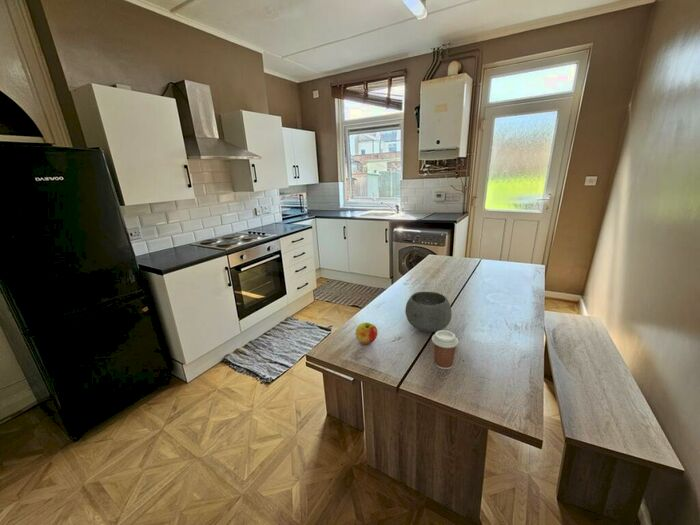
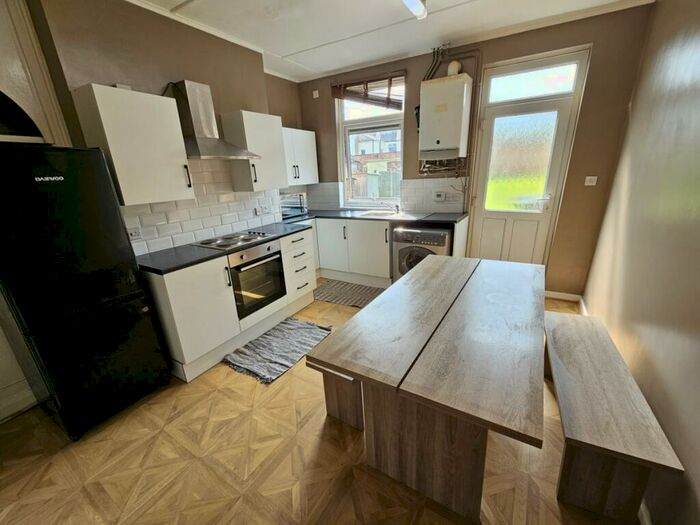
- coffee cup [431,329,459,370]
- bowl [404,291,453,333]
- apple [355,322,379,345]
